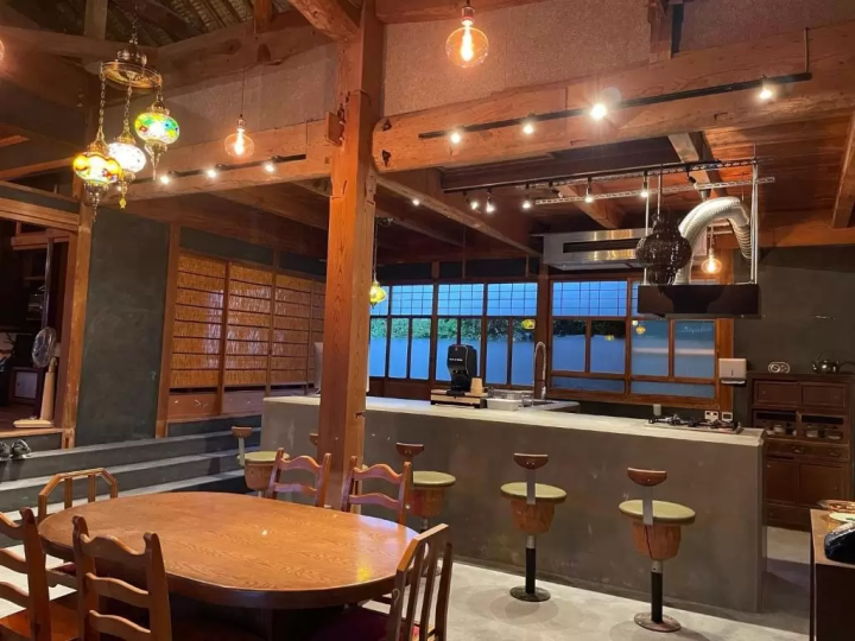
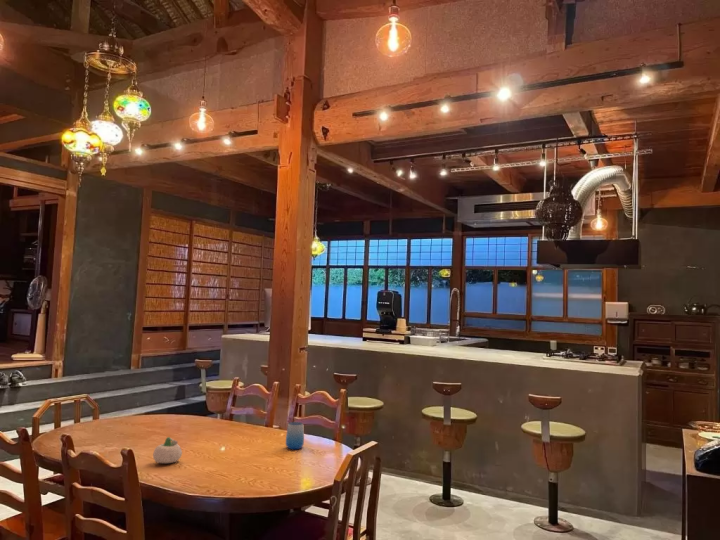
+ cup [285,421,305,450]
+ succulent planter [152,436,183,464]
